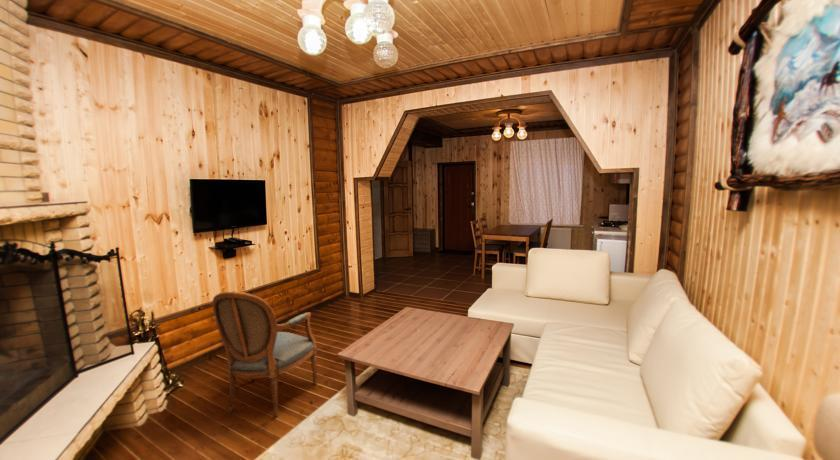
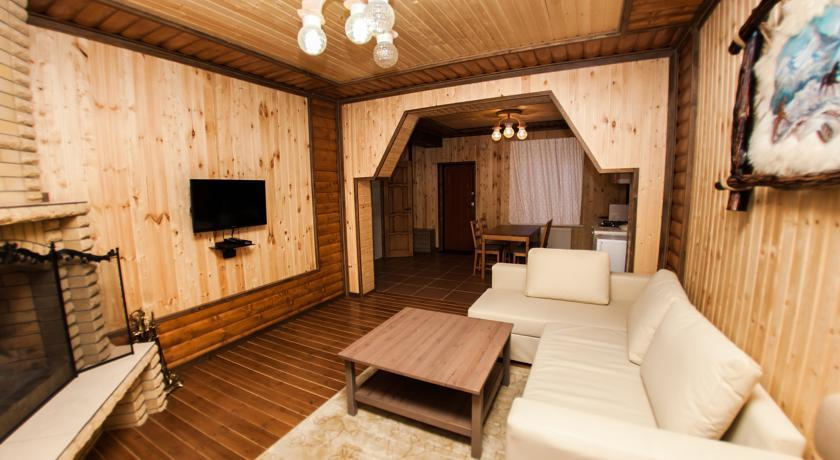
- armchair [212,290,318,418]
